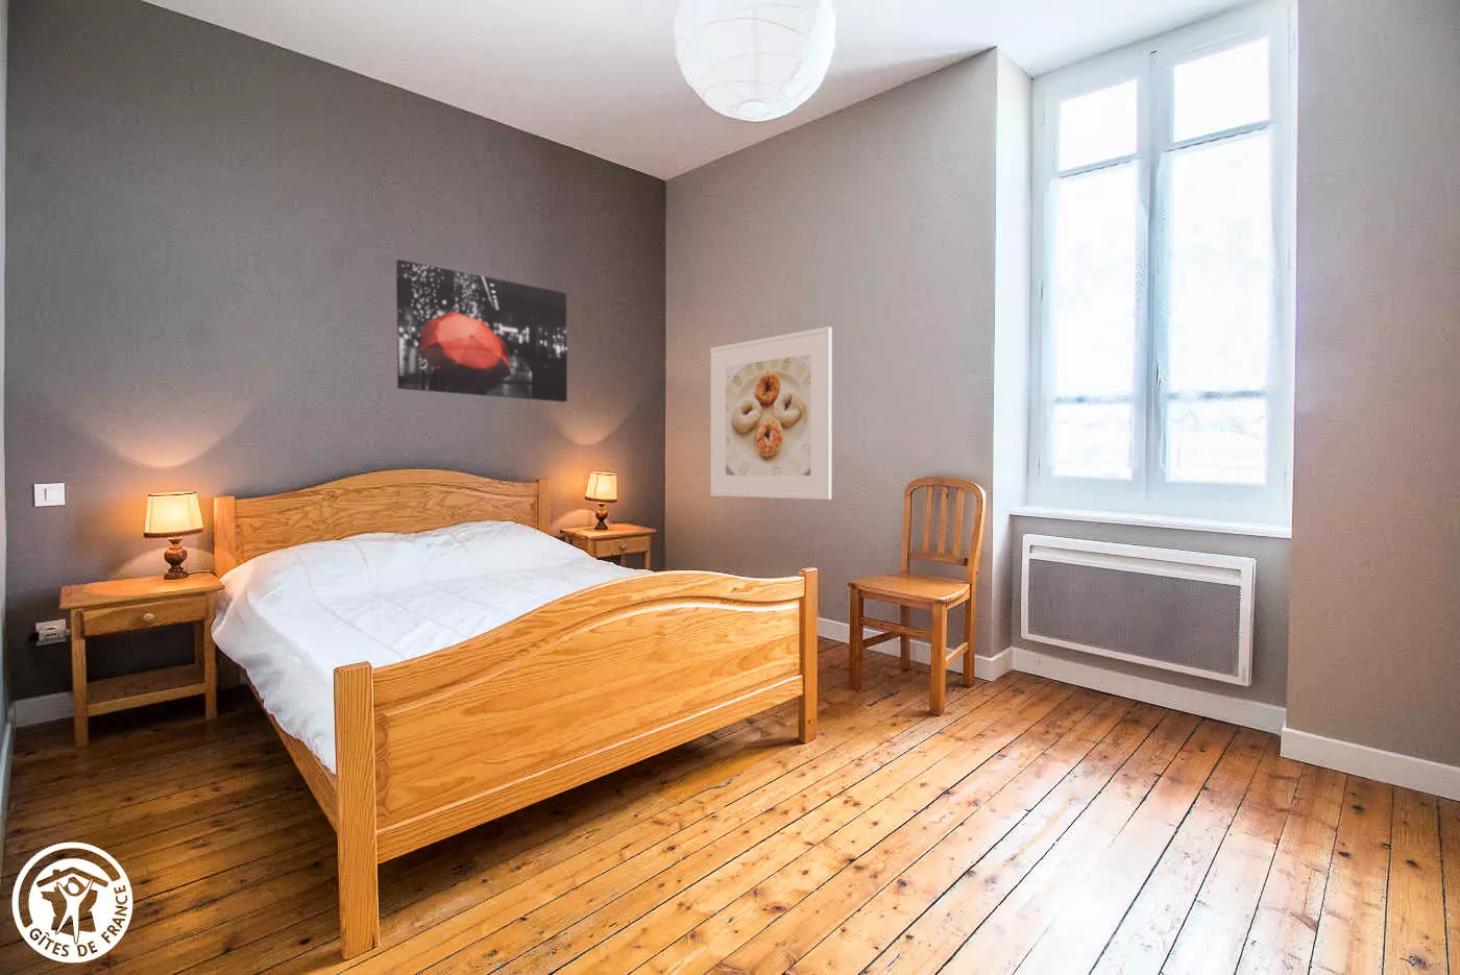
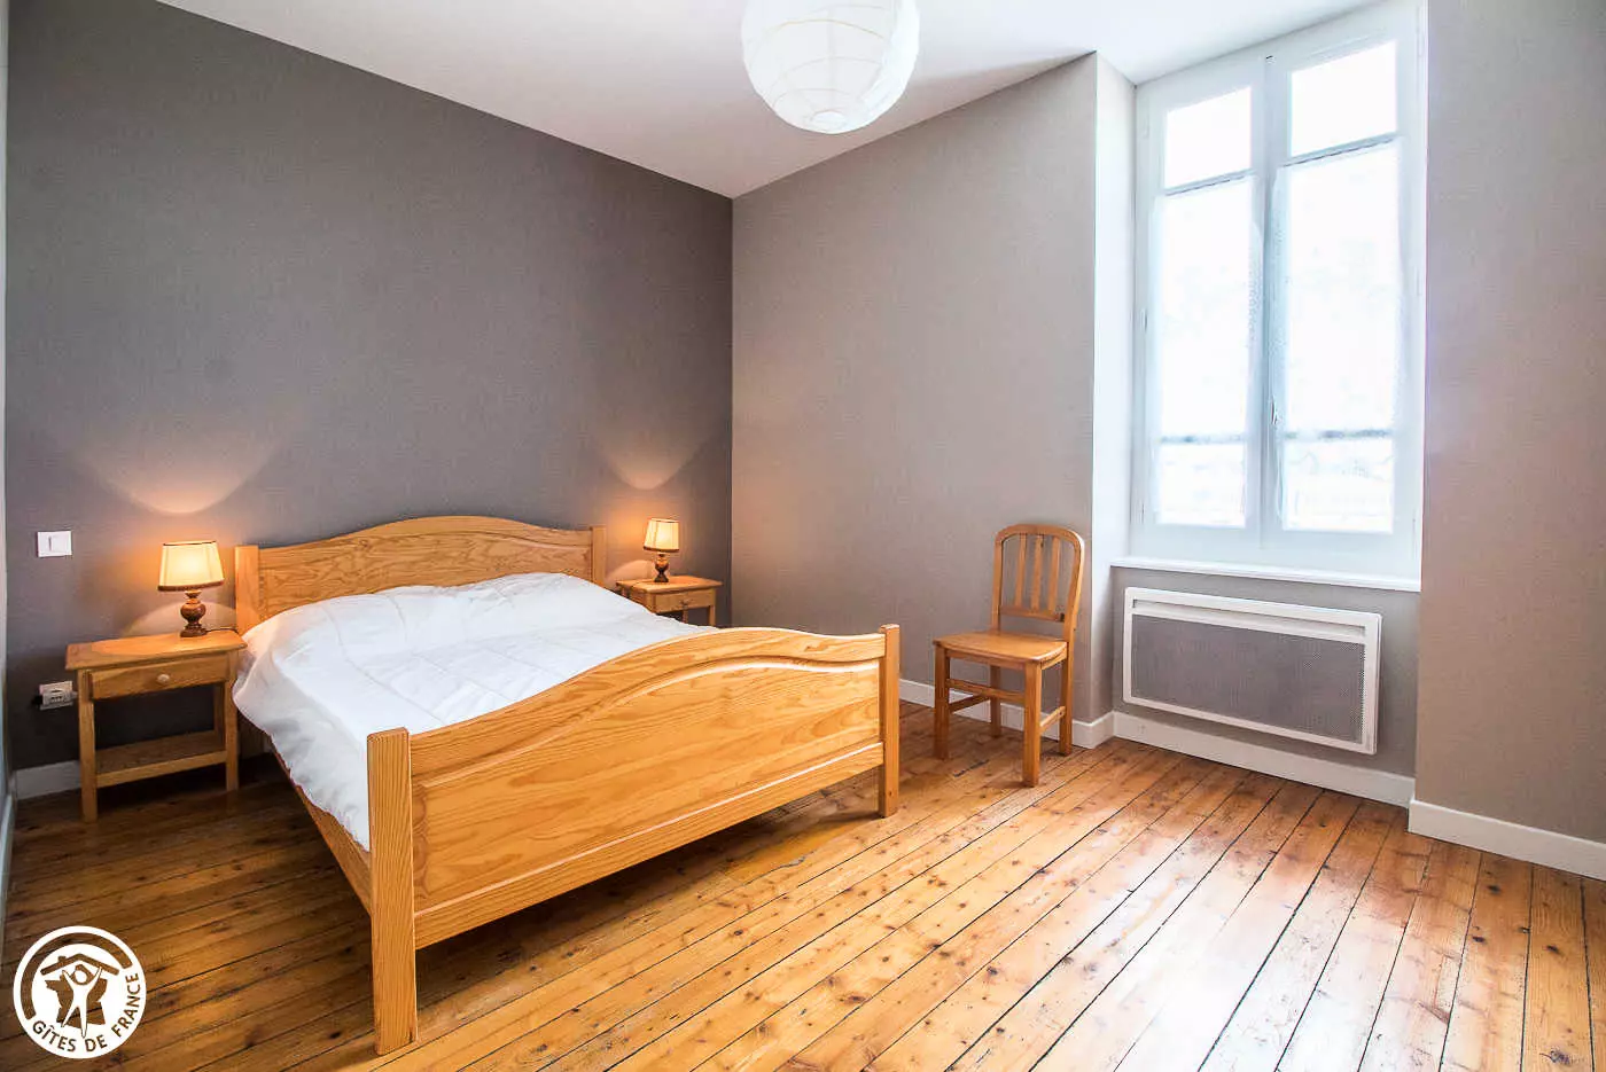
- wall art [395,259,568,403]
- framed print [709,325,833,501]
